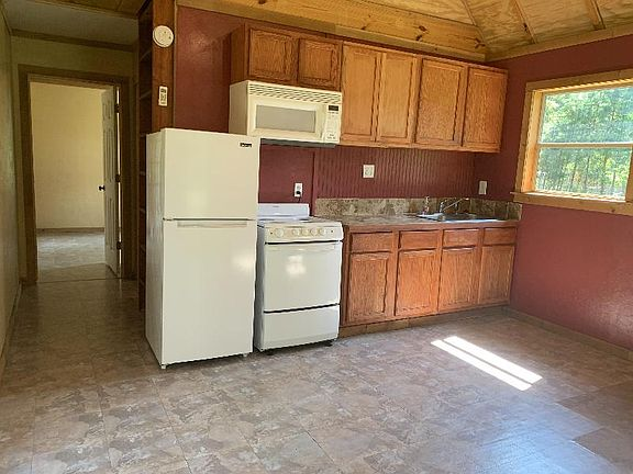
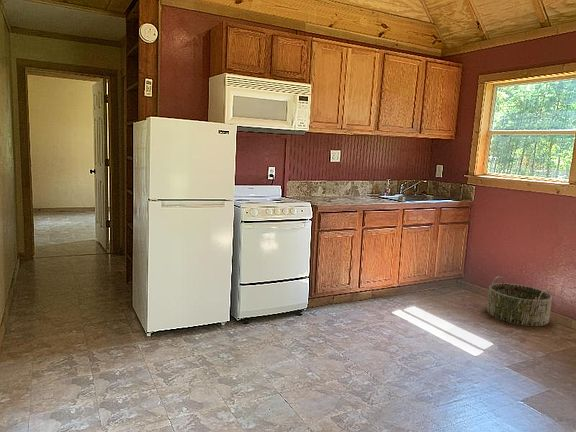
+ basket [486,275,553,327]
